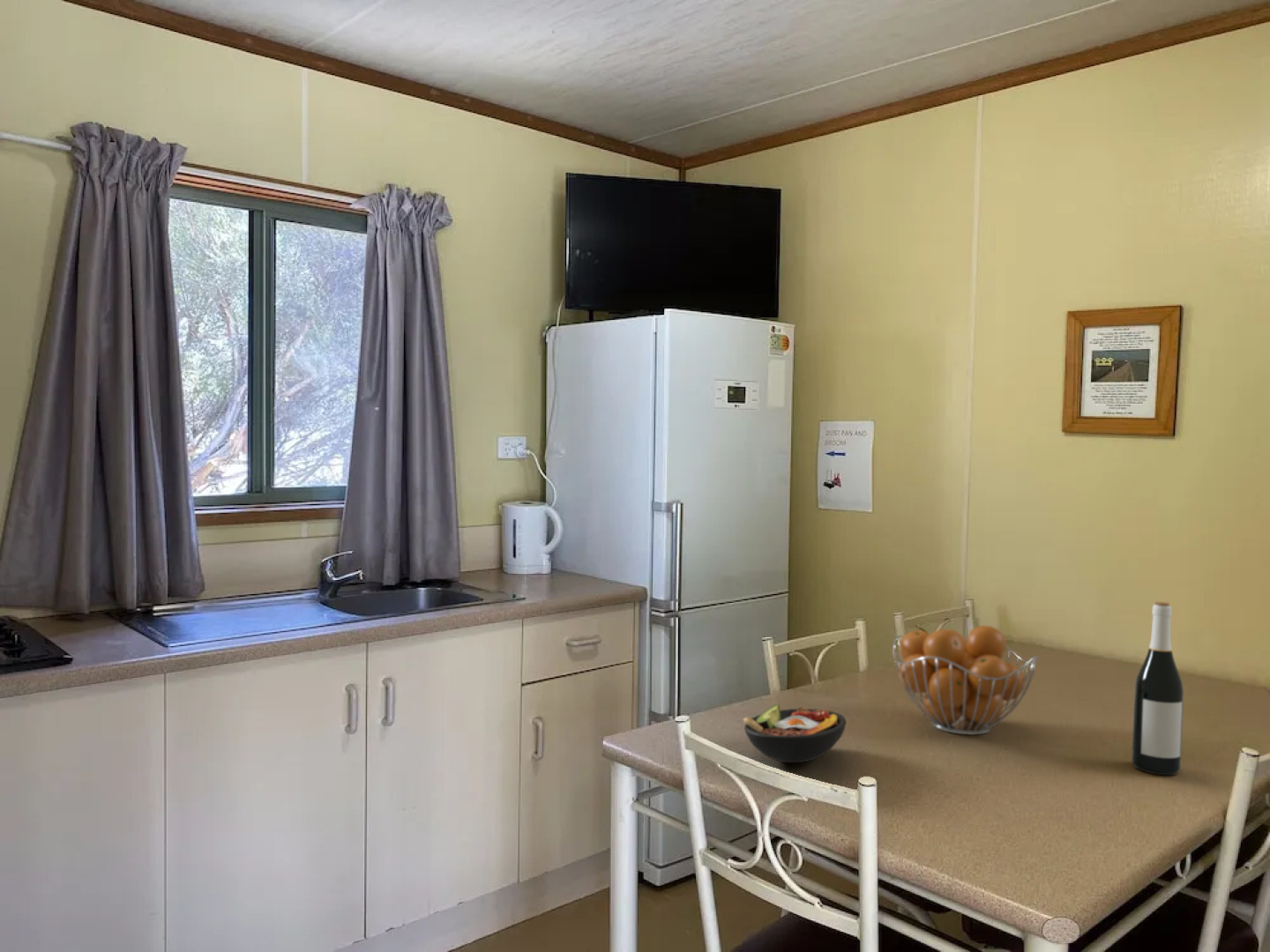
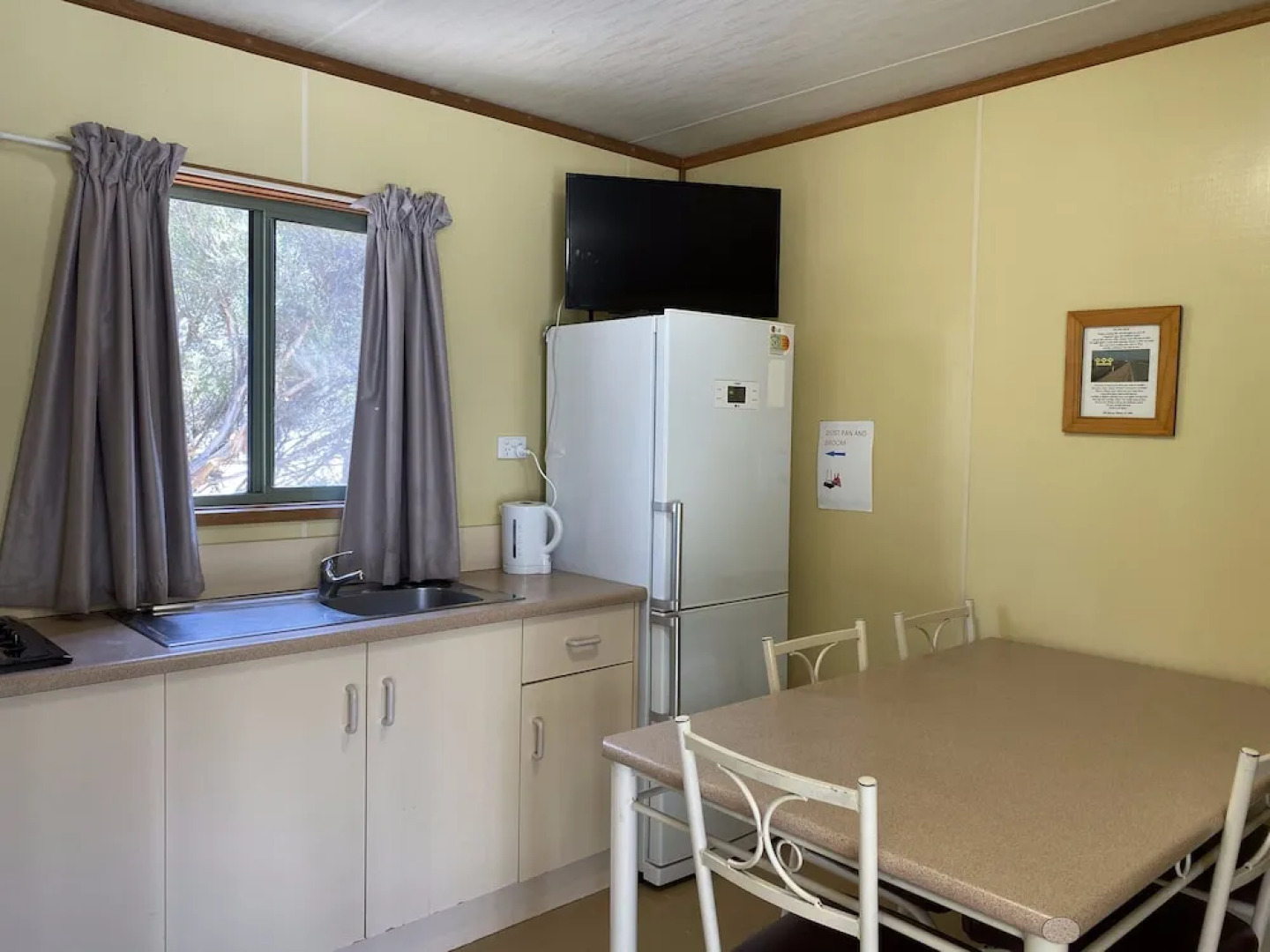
- fruit basket [892,625,1039,736]
- wine bottle [1131,601,1184,776]
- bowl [742,703,848,763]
